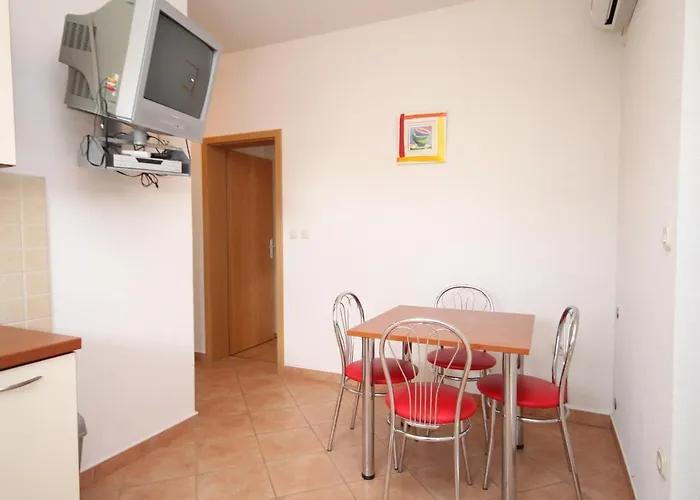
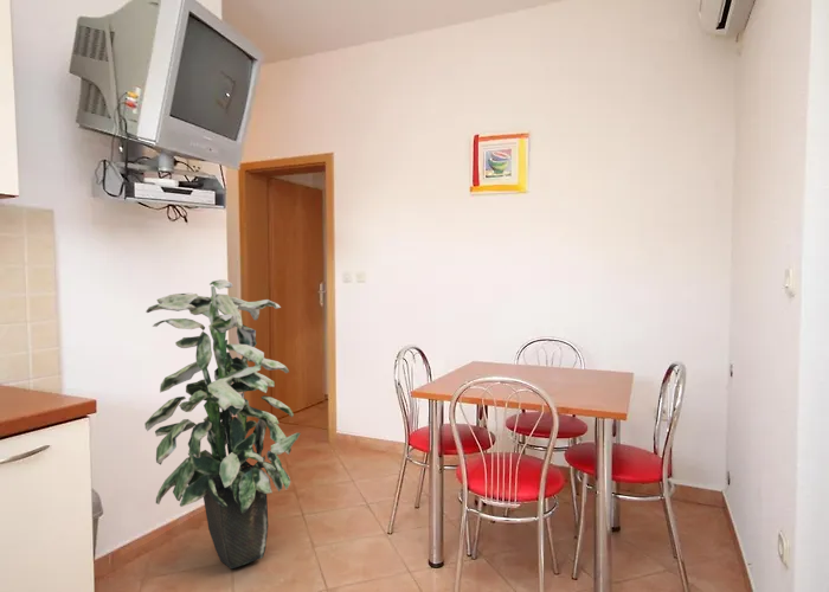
+ indoor plant [143,278,302,570]
